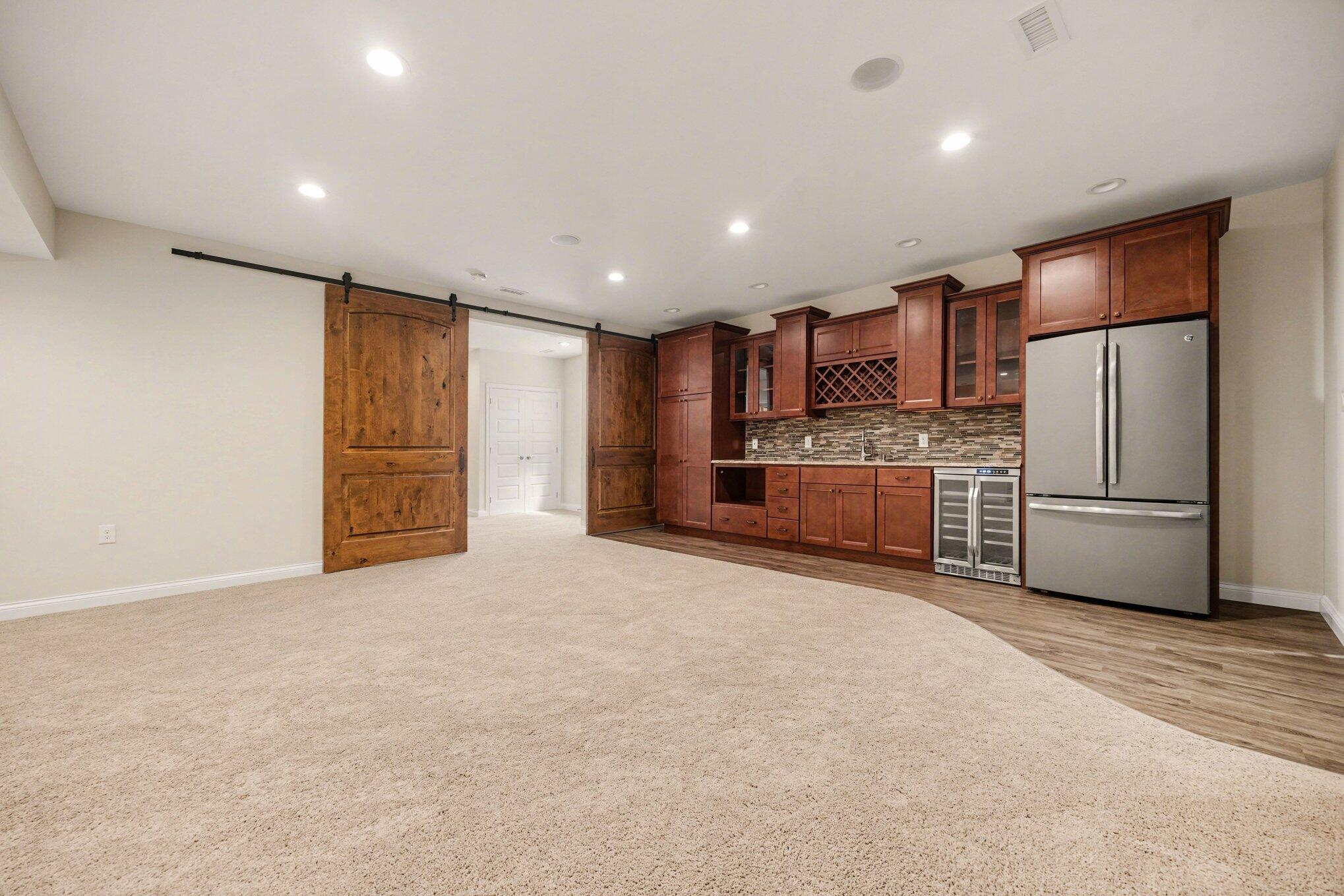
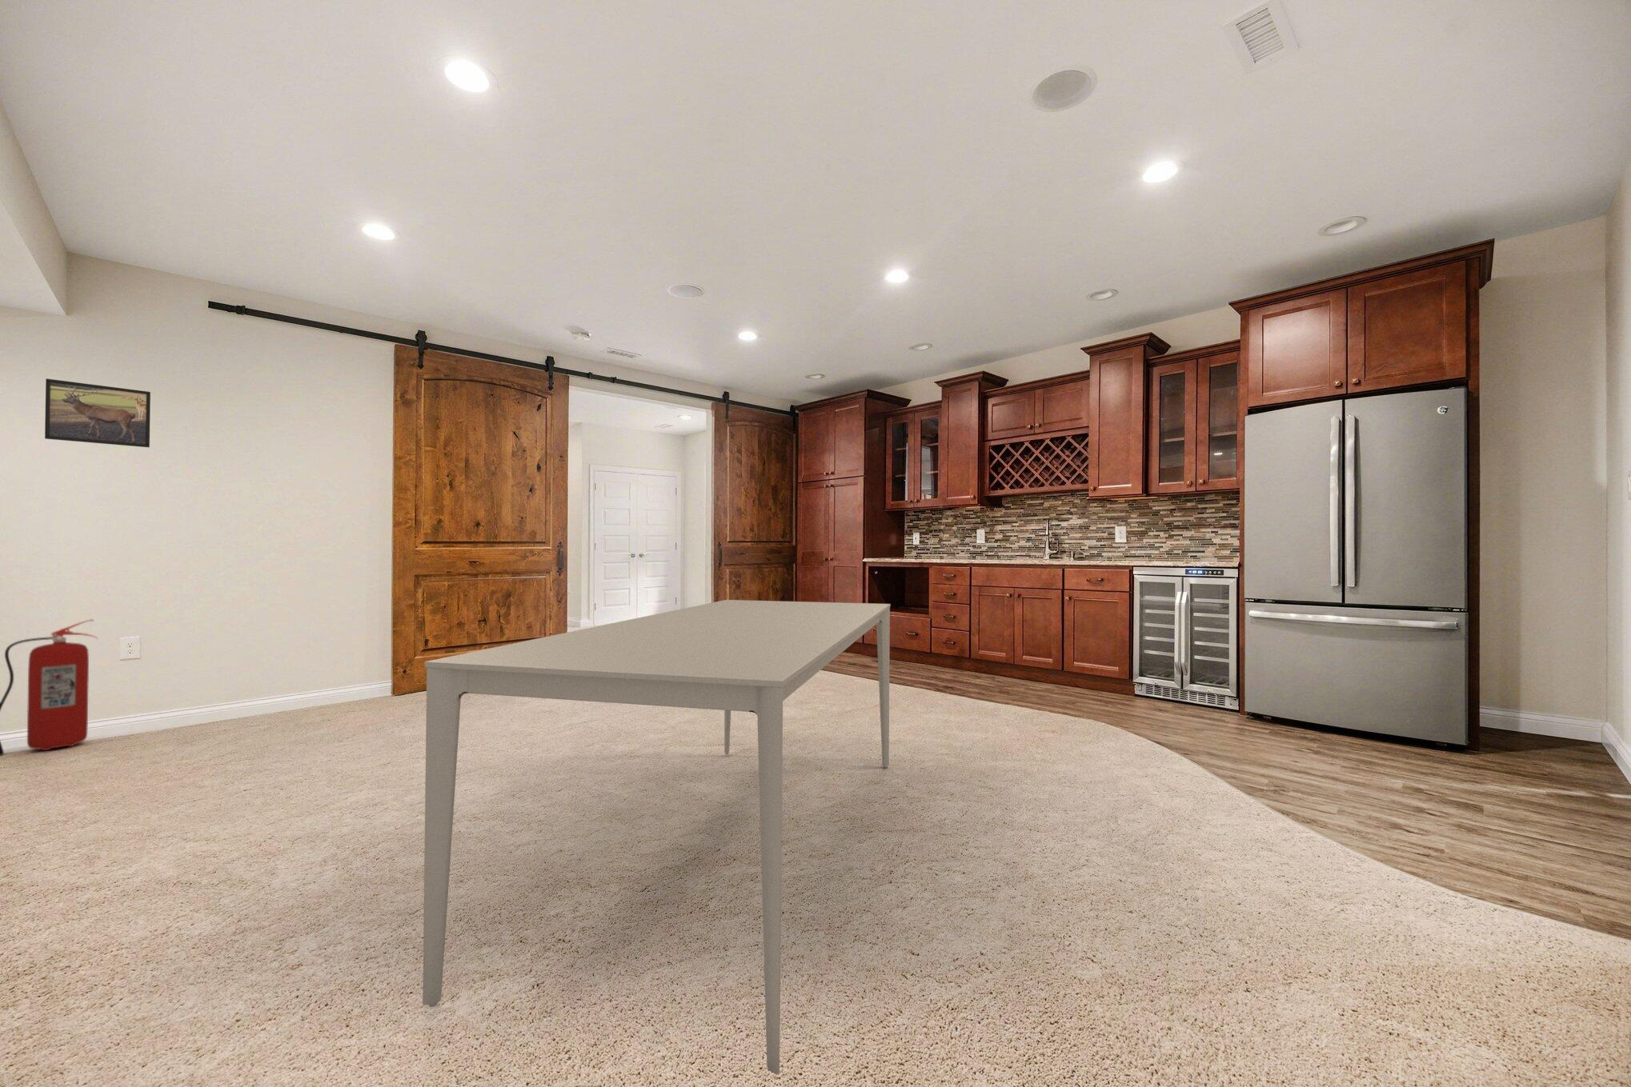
+ dining table [422,599,892,1075]
+ fire extinguisher [0,619,98,757]
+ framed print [44,379,152,448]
